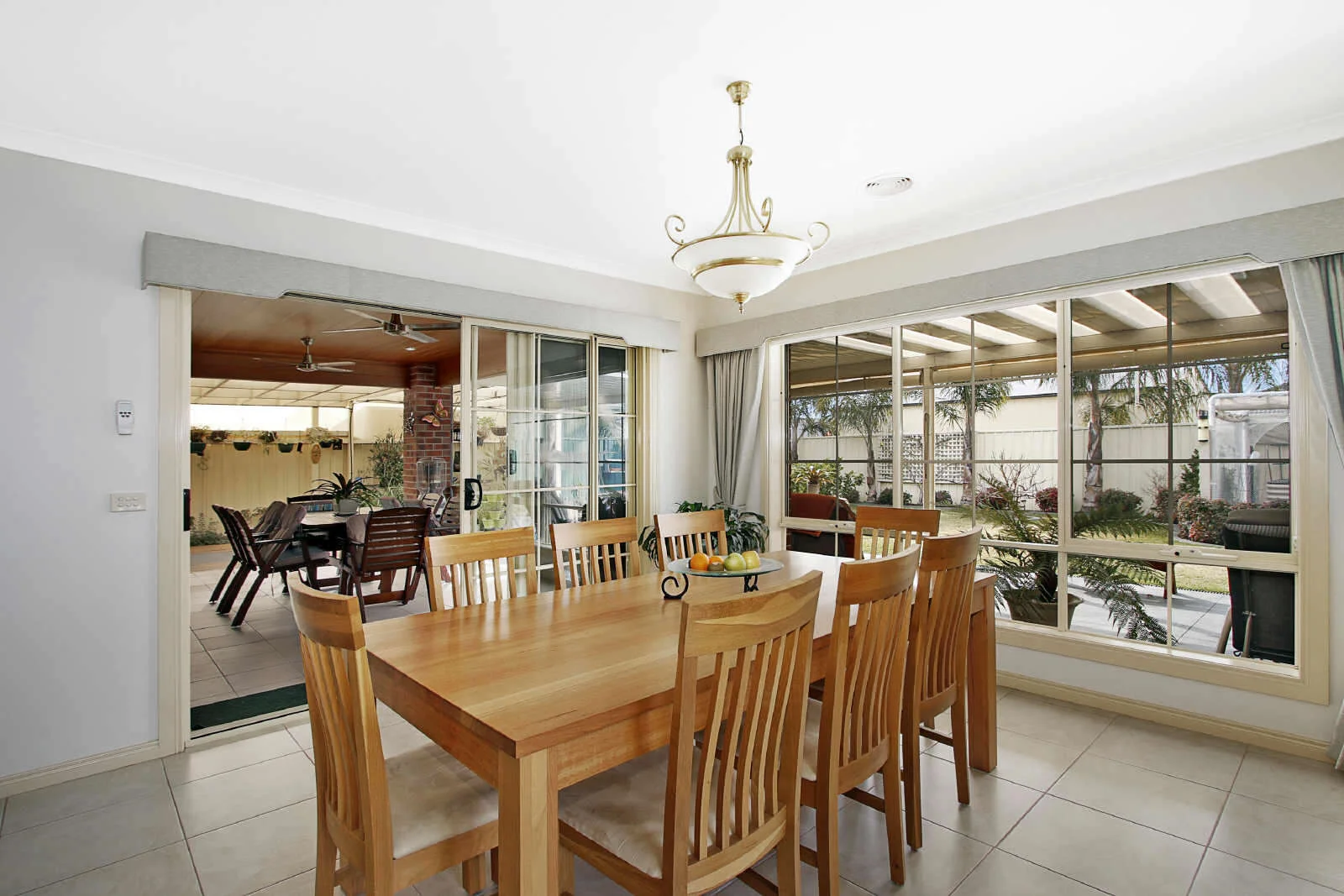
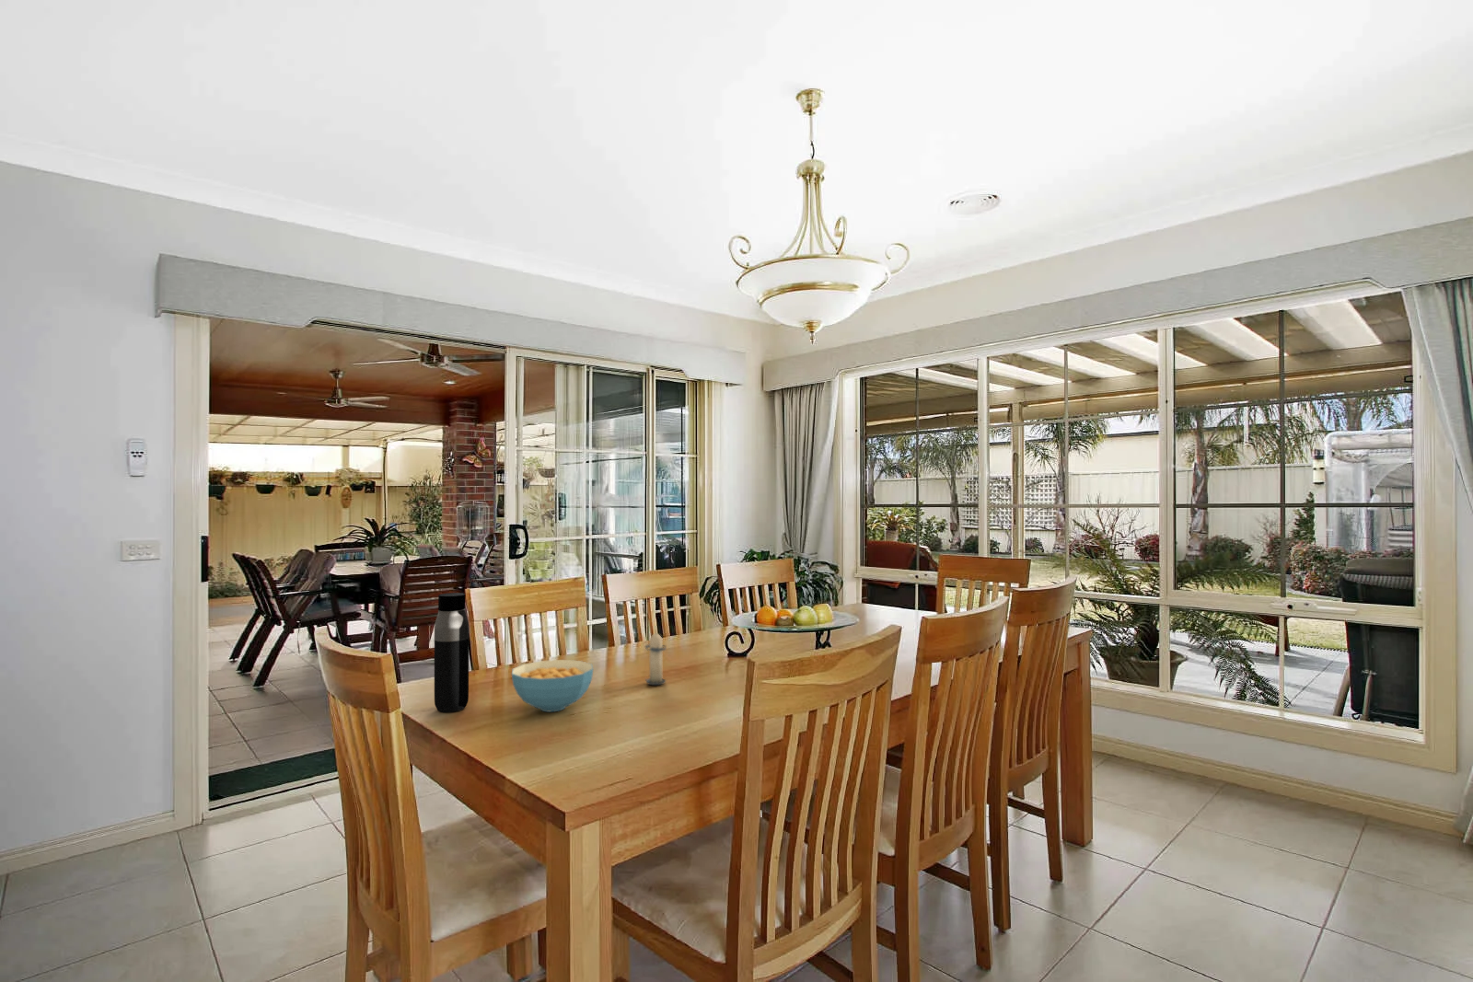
+ candle [644,629,667,686]
+ water bottle [434,592,469,713]
+ cereal bowl [511,659,594,712]
